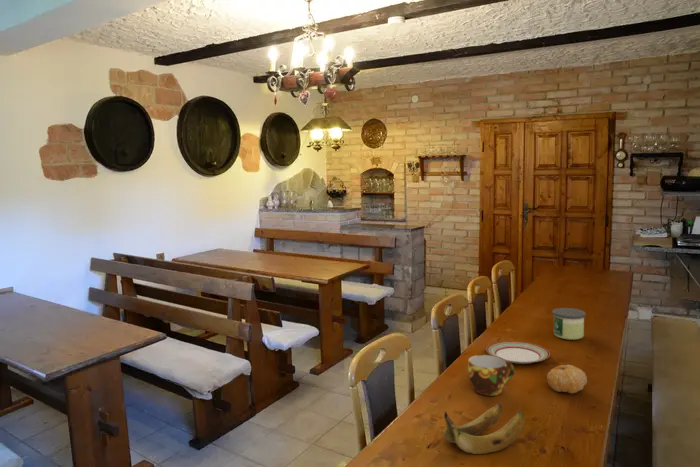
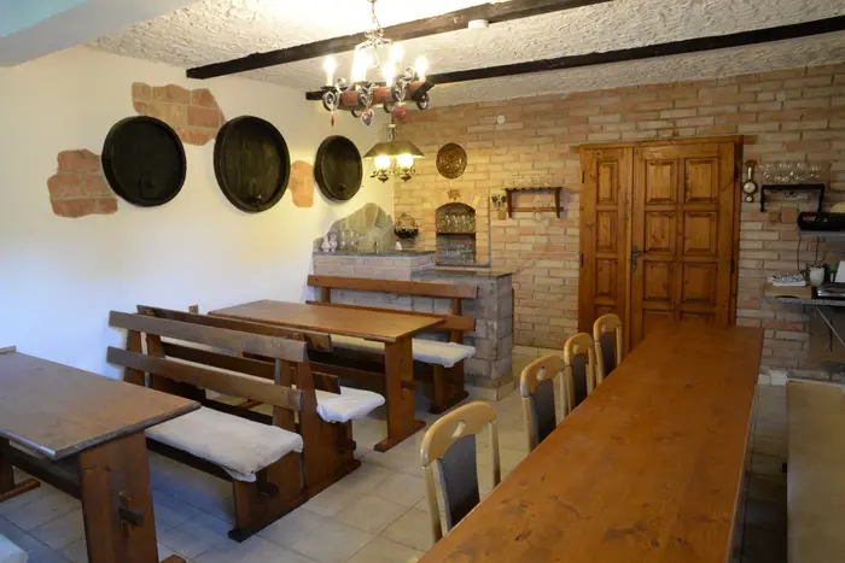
- plate [486,340,551,365]
- candle [551,307,587,341]
- banana [443,403,525,455]
- fruit [546,364,588,395]
- cup [467,354,516,397]
